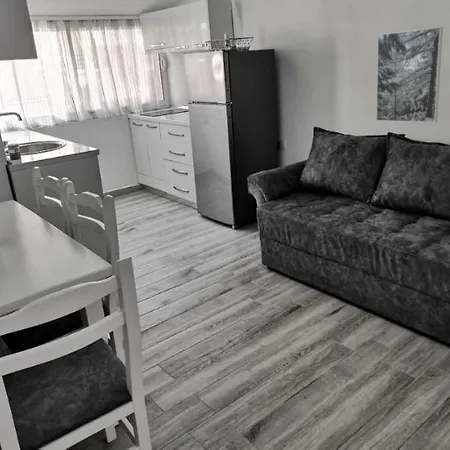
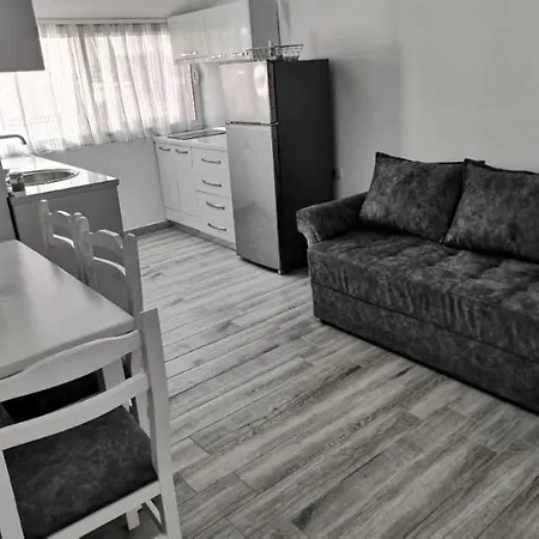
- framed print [375,26,444,124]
